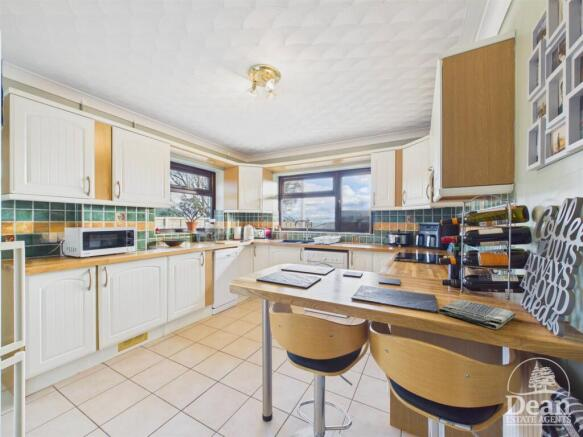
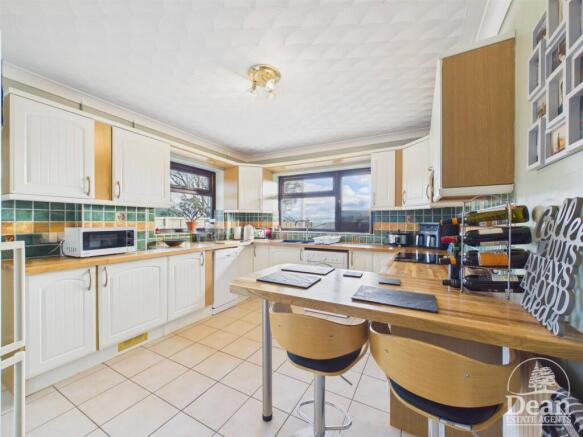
- dish towel [437,298,517,330]
